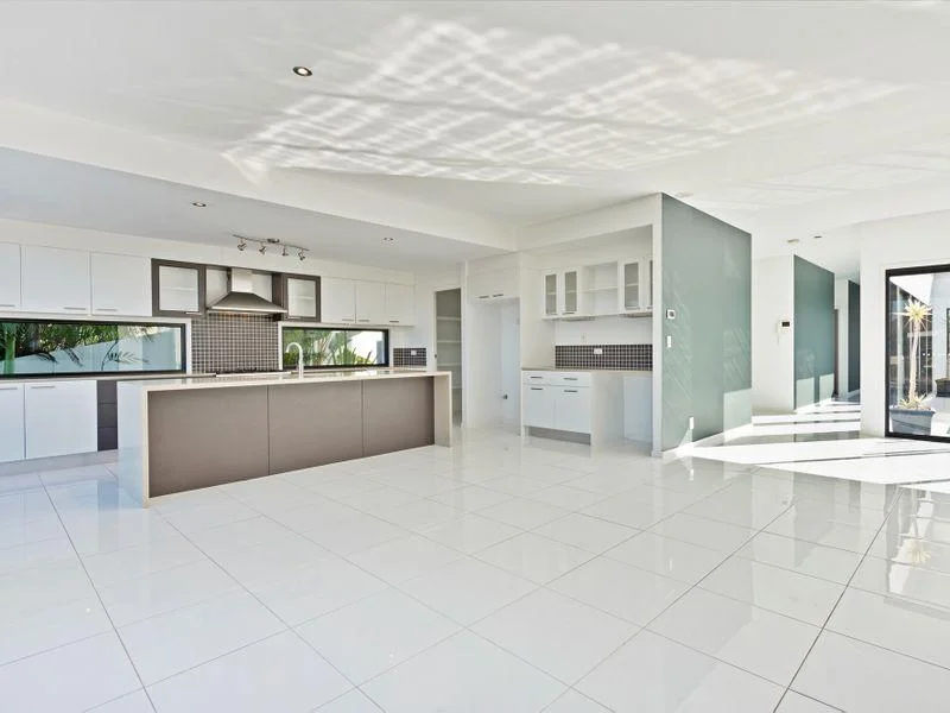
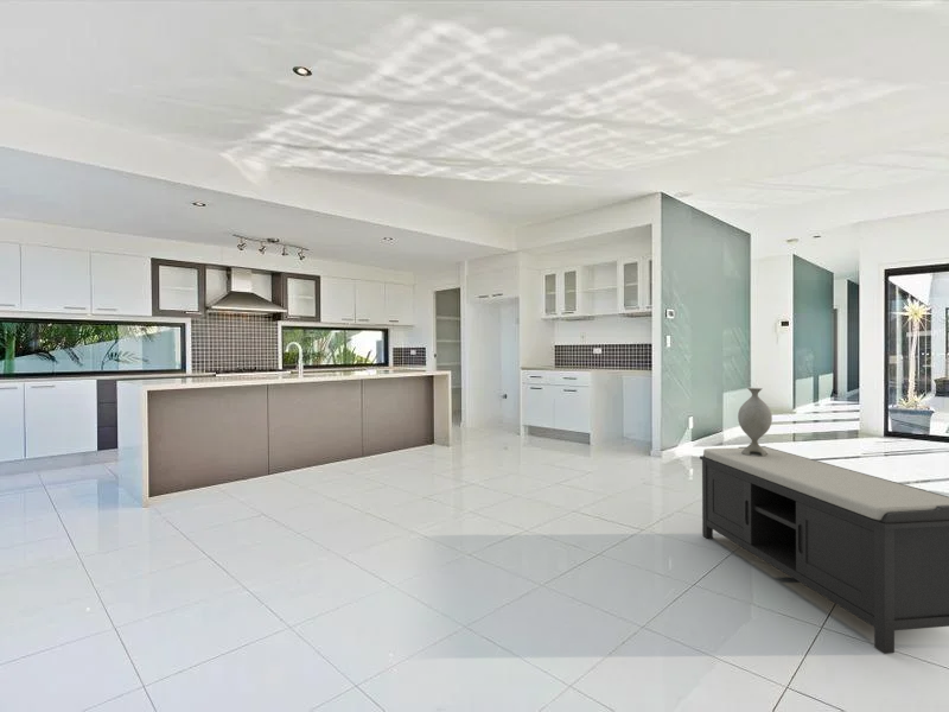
+ bench [699,445,949,655]
+ decorative vase [737,387,773,457]
